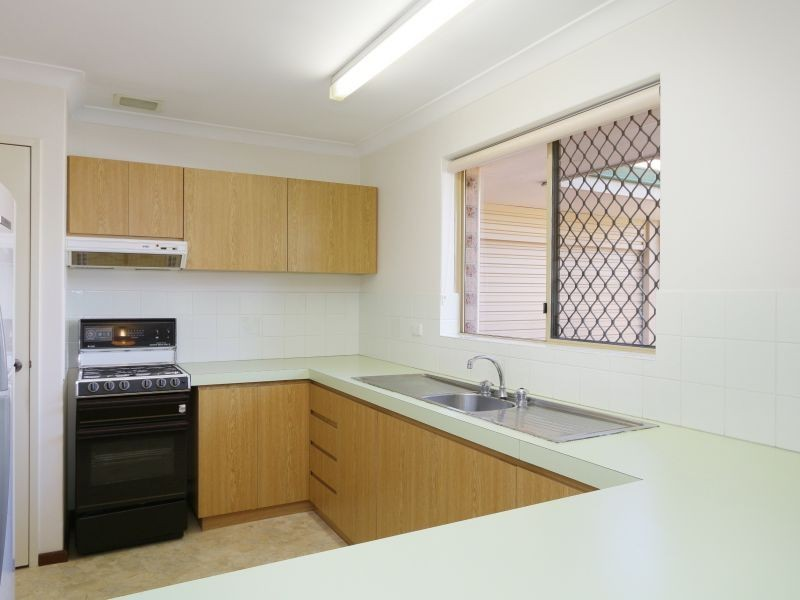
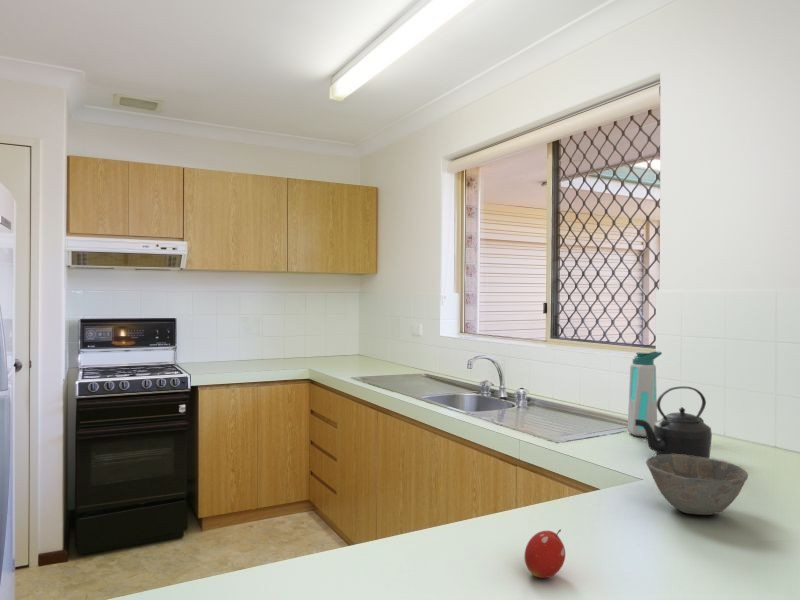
+ kettle [635,385,713,459]
+ bowl [645,454,749,516]
+ fruit [524,528,566,579]
+ water bottle [627,350,663,438]
